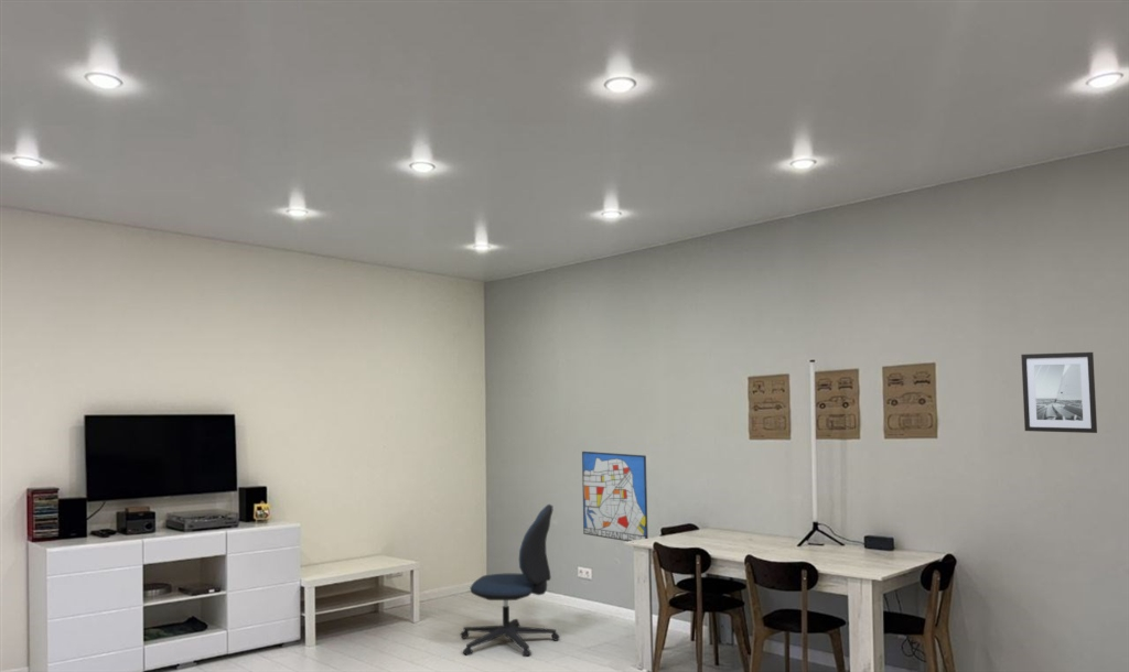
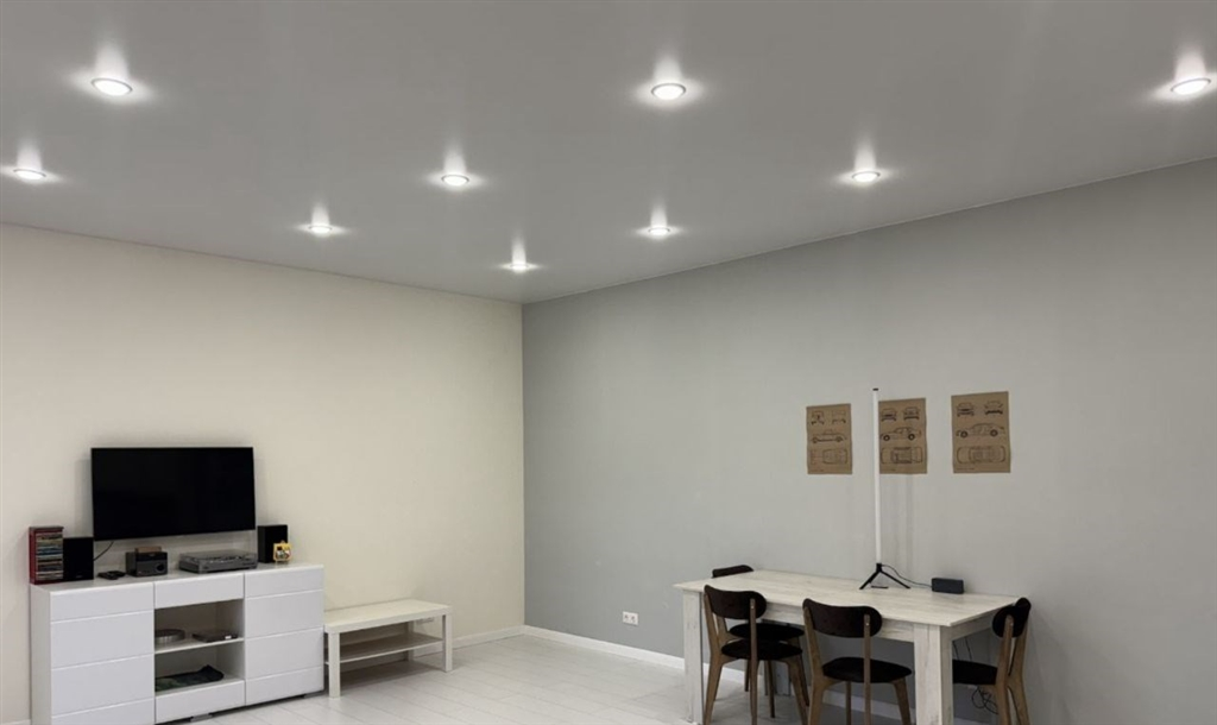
- wall art [581,451,649,542]
- wall art [1020,351,1098,434]
- office chair [460,503,560,658]
